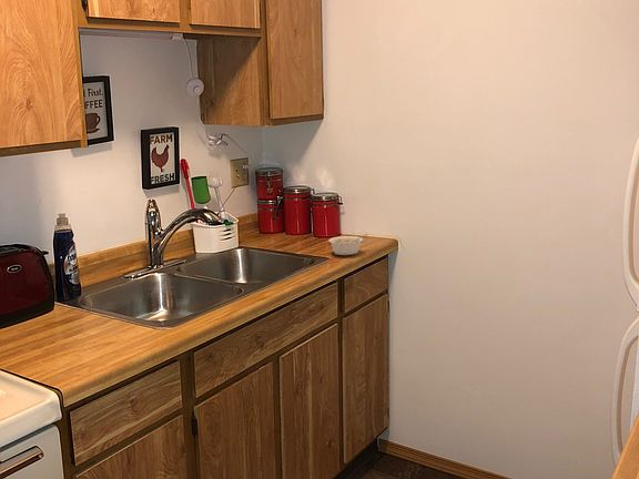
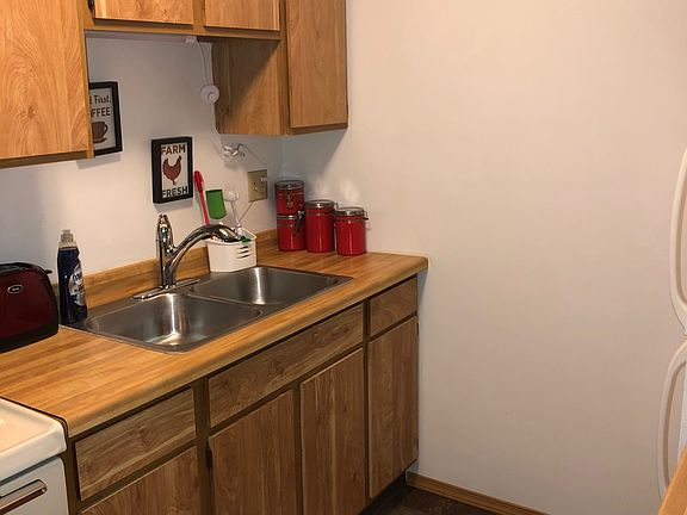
- legume [327,233,368,256]
